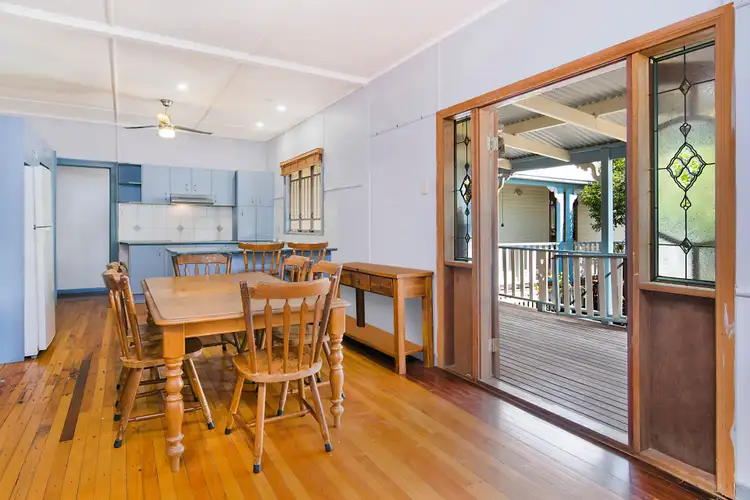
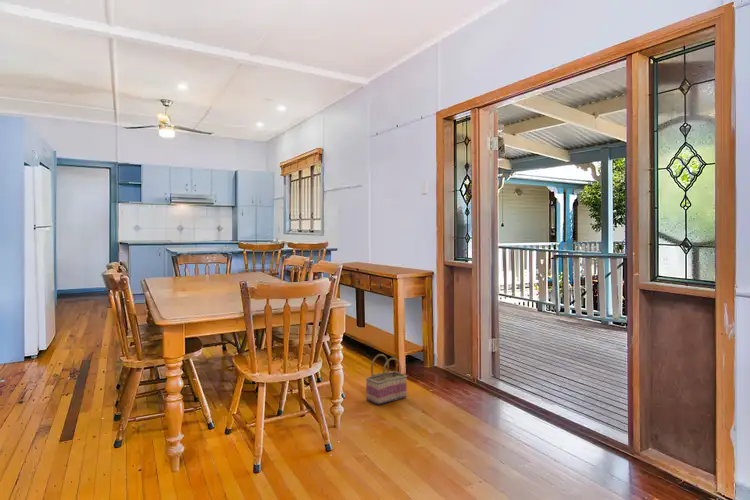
+ basket [365,353,408,406]
